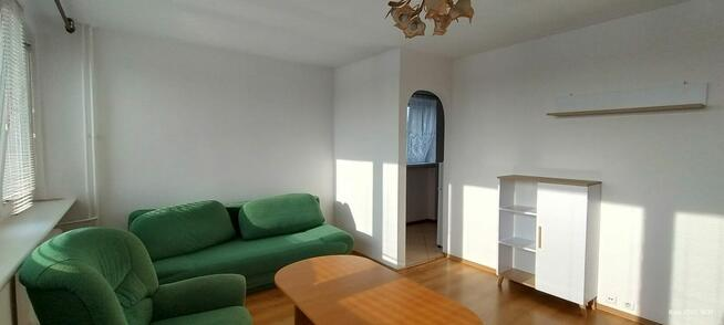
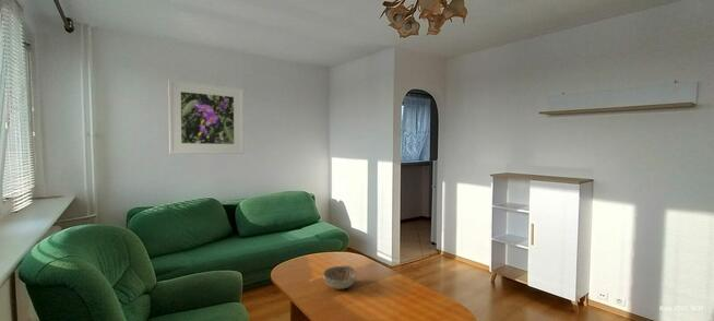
+ decorative bowl [322,264,358,290]
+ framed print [167,79,245,155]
